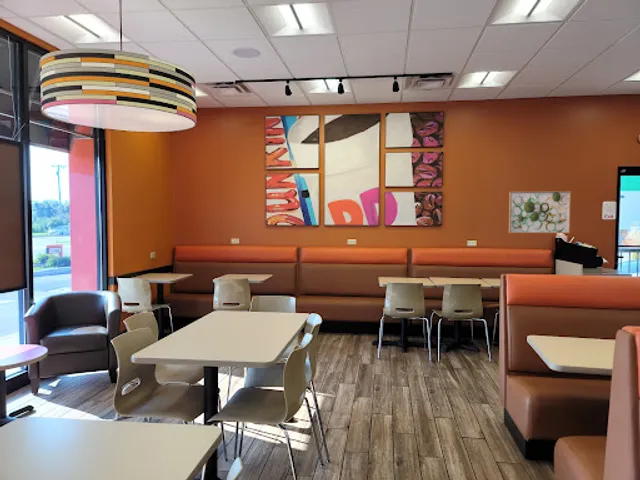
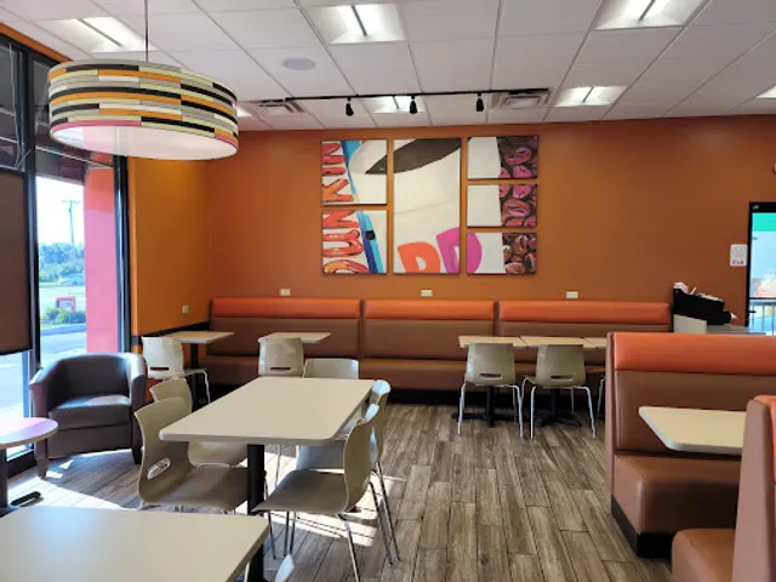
- wall art [508,190,572,234]
